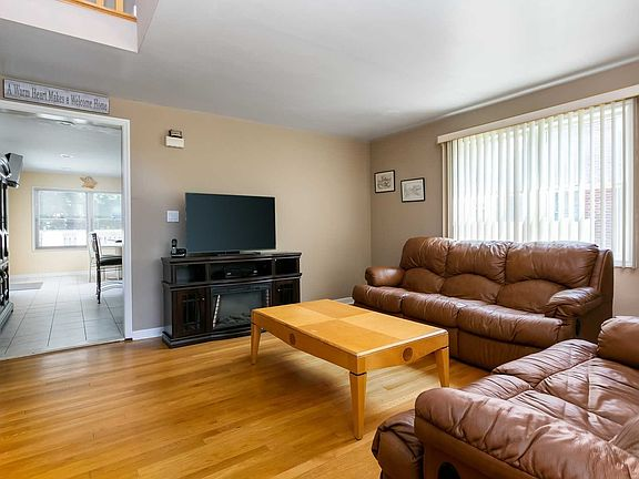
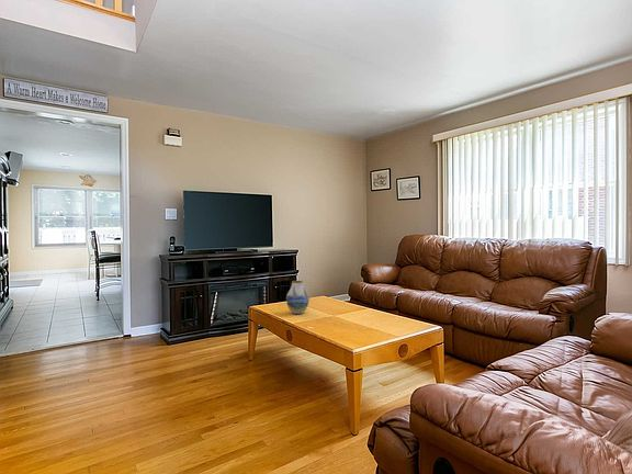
+ vase [285,280,311,315]
